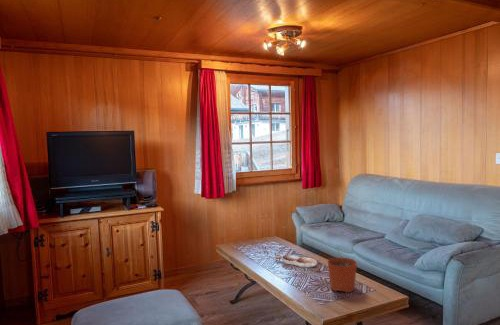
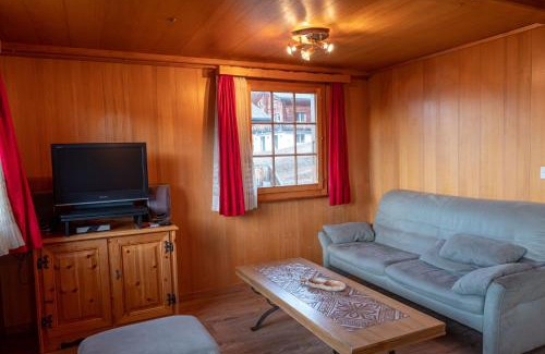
- plant pot [326,246,358,294]
